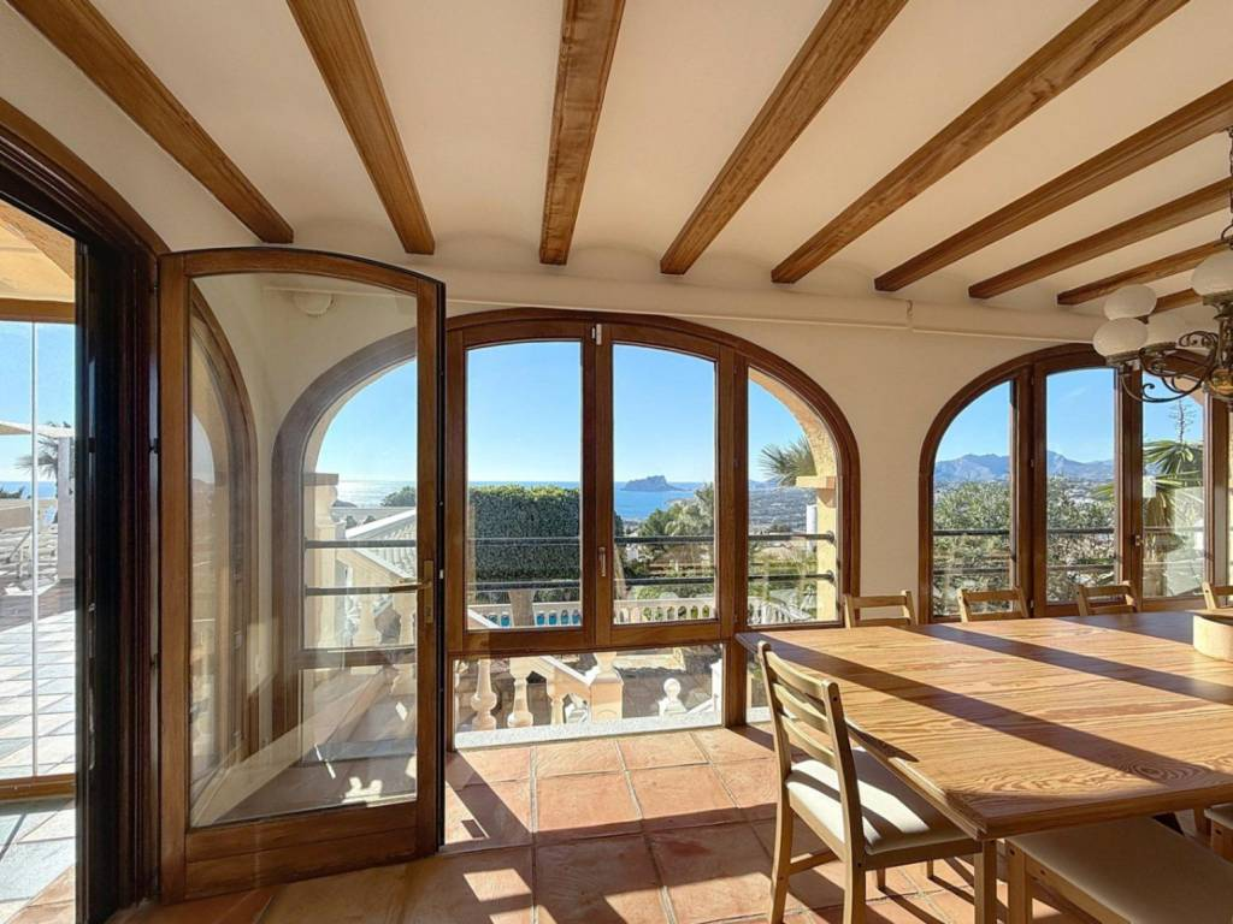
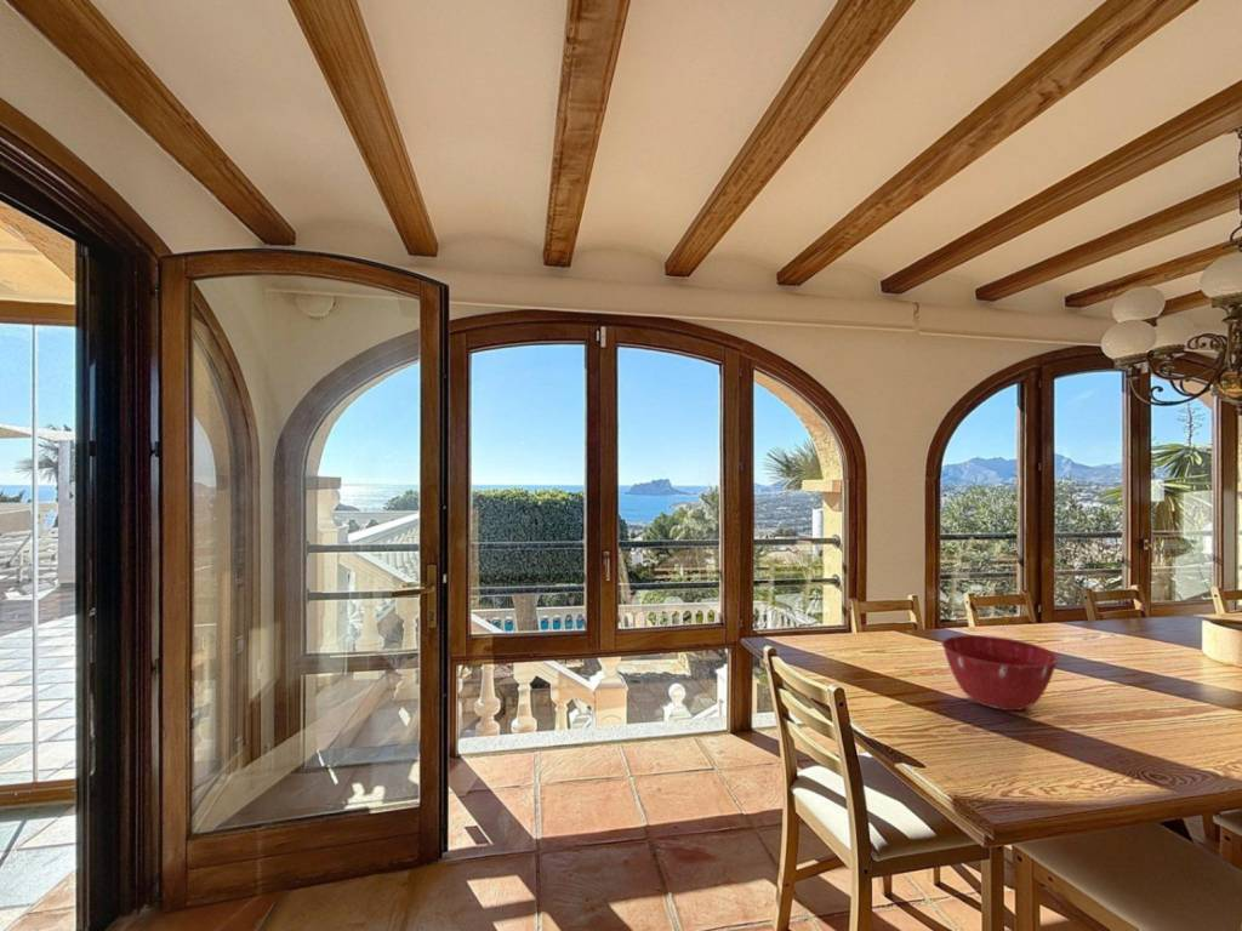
+ mixing bowl [940,634,1060,712]
